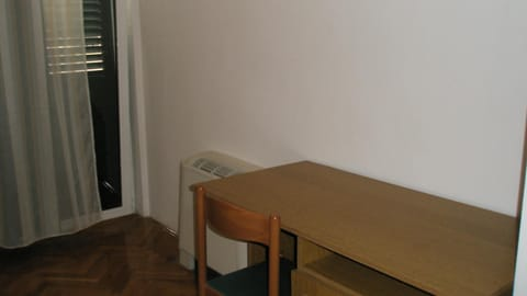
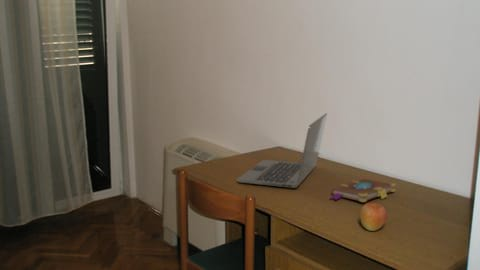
+ book [330,178,397,203]
+ laptop [236,112,328,189]
+ apple [359,202,388,232]
